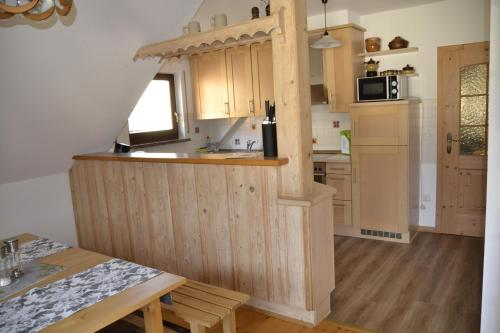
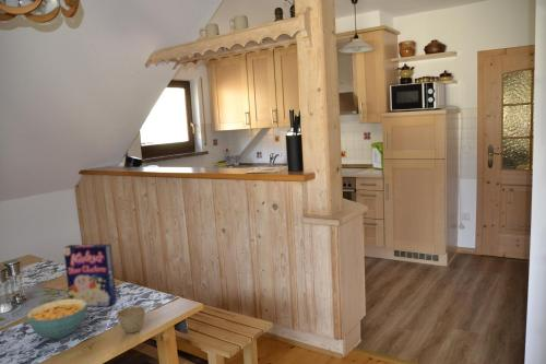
+ flower pot [116,305,146,334]
+ cereal bowl [25,298,88,340]
+ cereal box [62,243,118,307]
